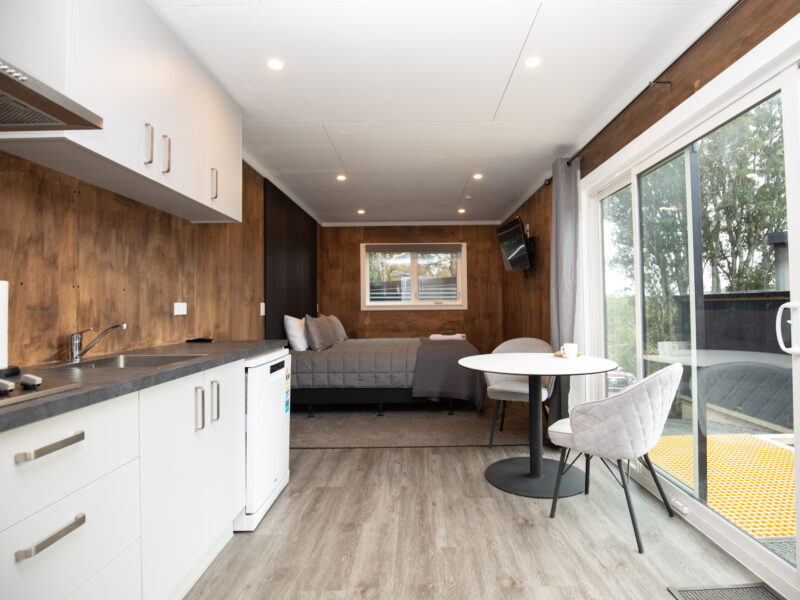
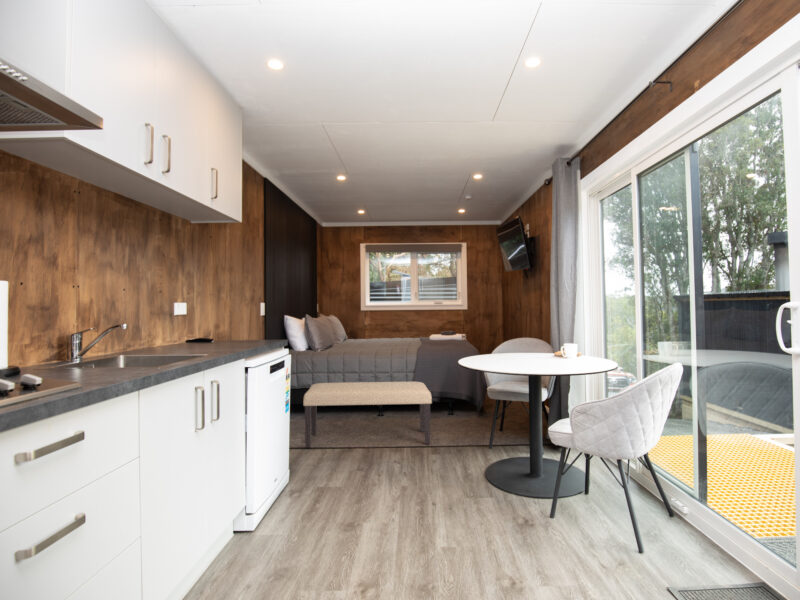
+ bench [302,381,433,448]
